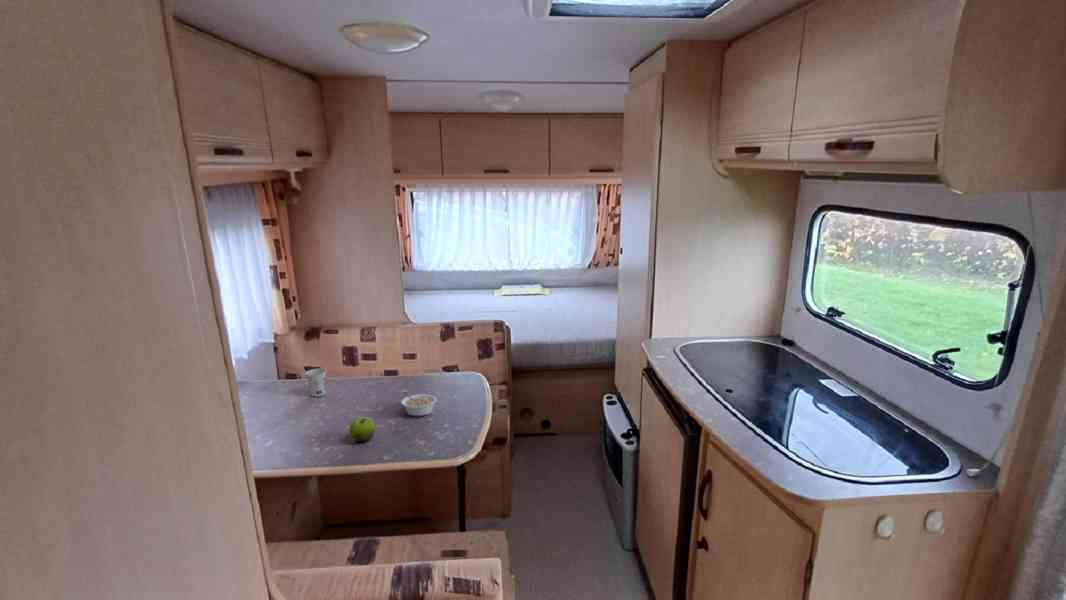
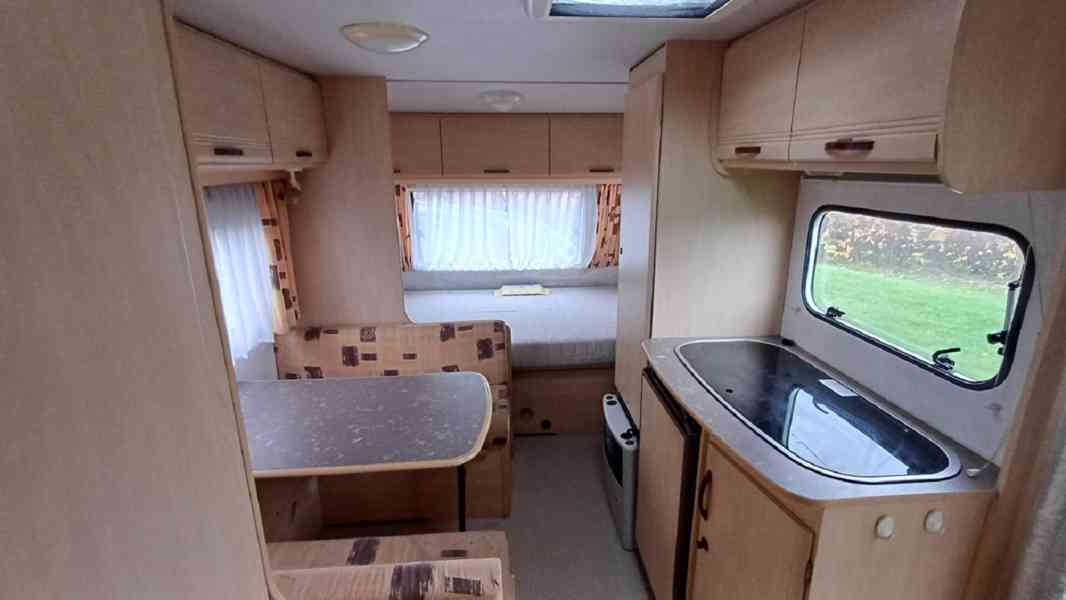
- cup [305,367,327,398]
- fruit [348,416,376,443]
- legume [400,391,438,417]
